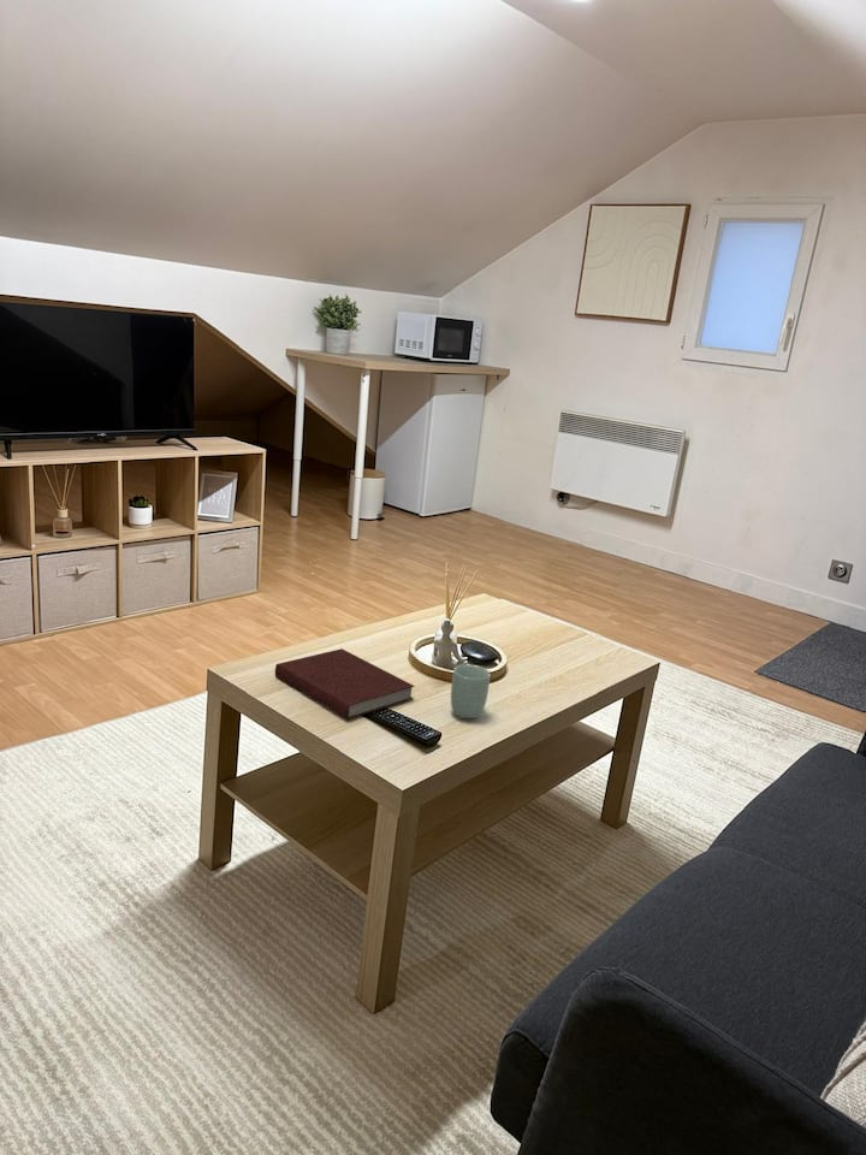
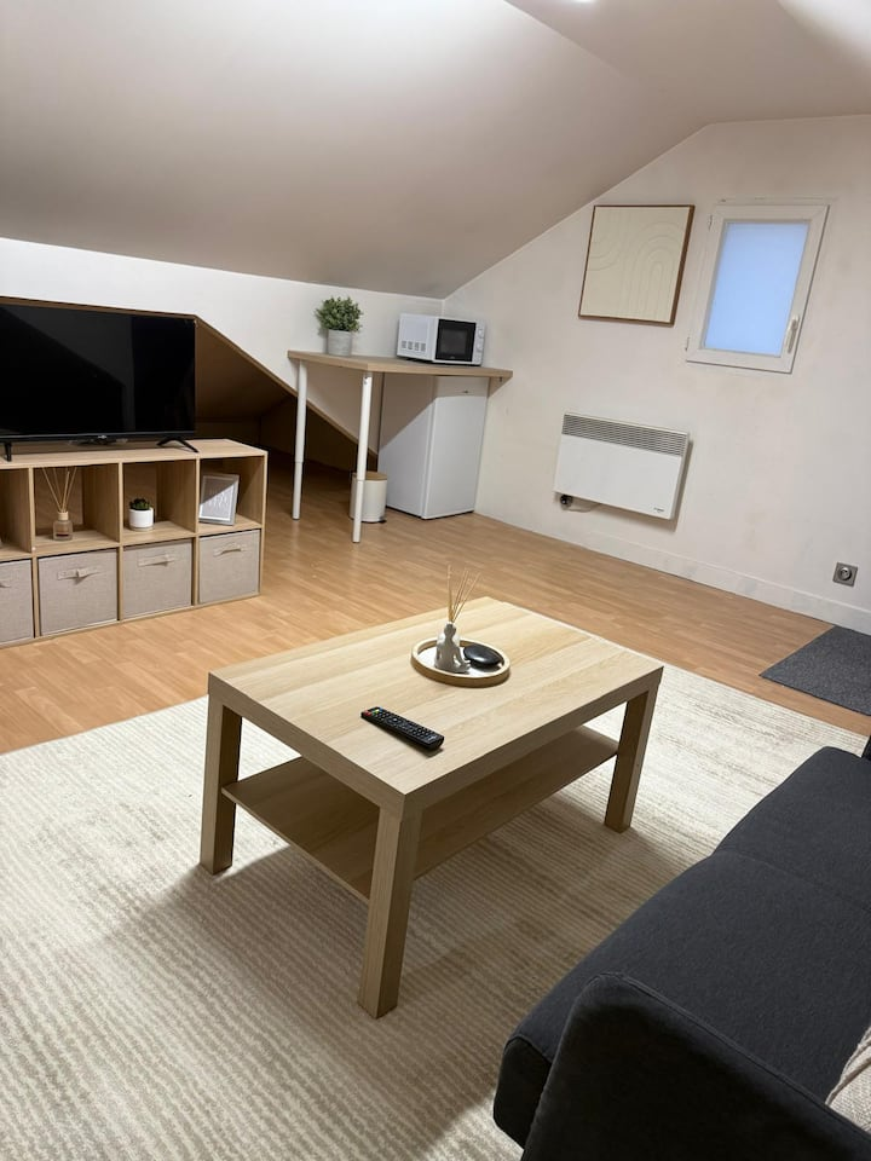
- notebook [274,647,416,721]
- cup [450,663,491,719]
